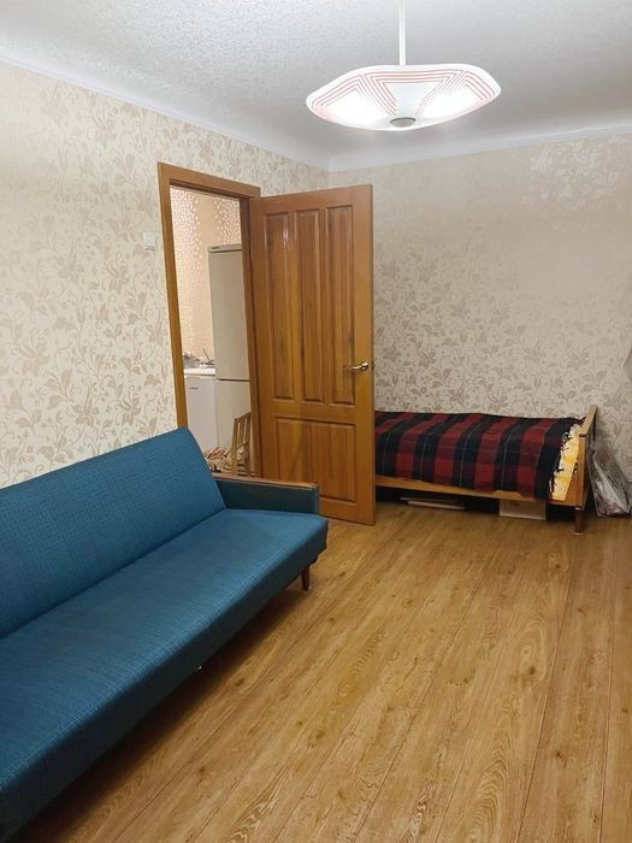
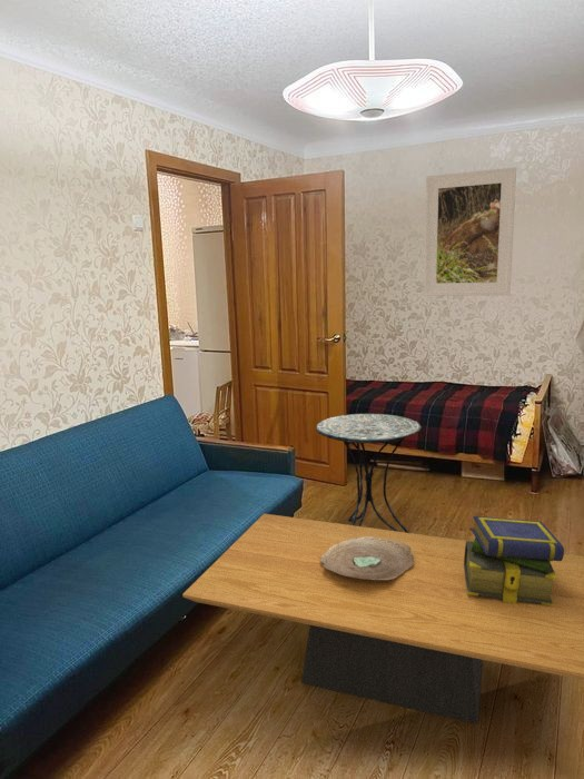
+ coffee table [181,513,584,726]
+ stack of books [464,515,565,607]
+ side table [315,413,423,533]
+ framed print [423,167,517,297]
+ decorative bowl [320,536,414,580]
